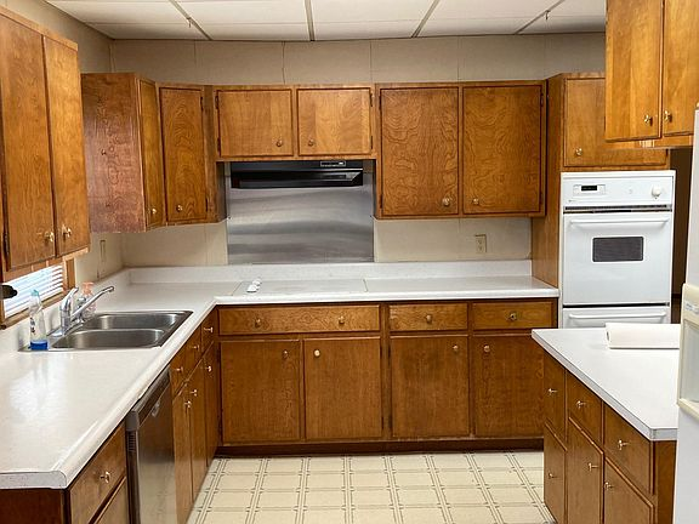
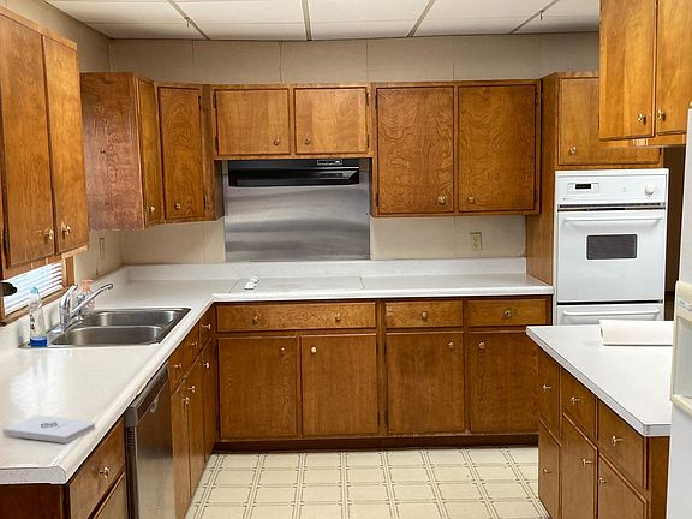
+ notepad [1,414,97,445]
